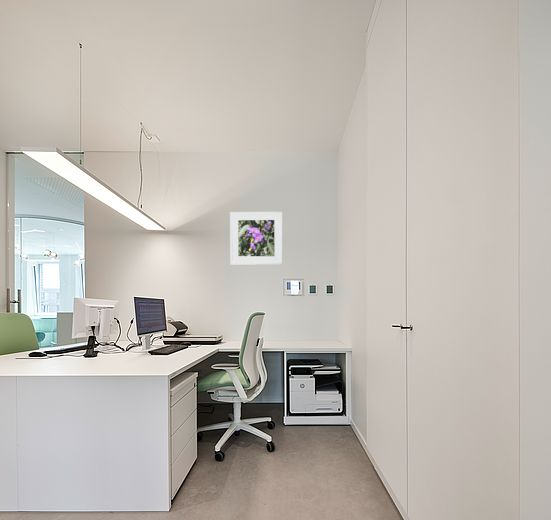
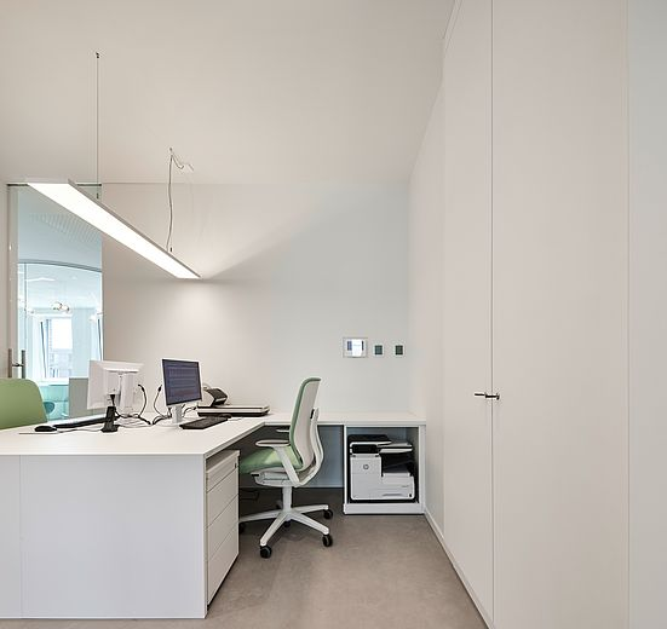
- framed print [229,211,284,265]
